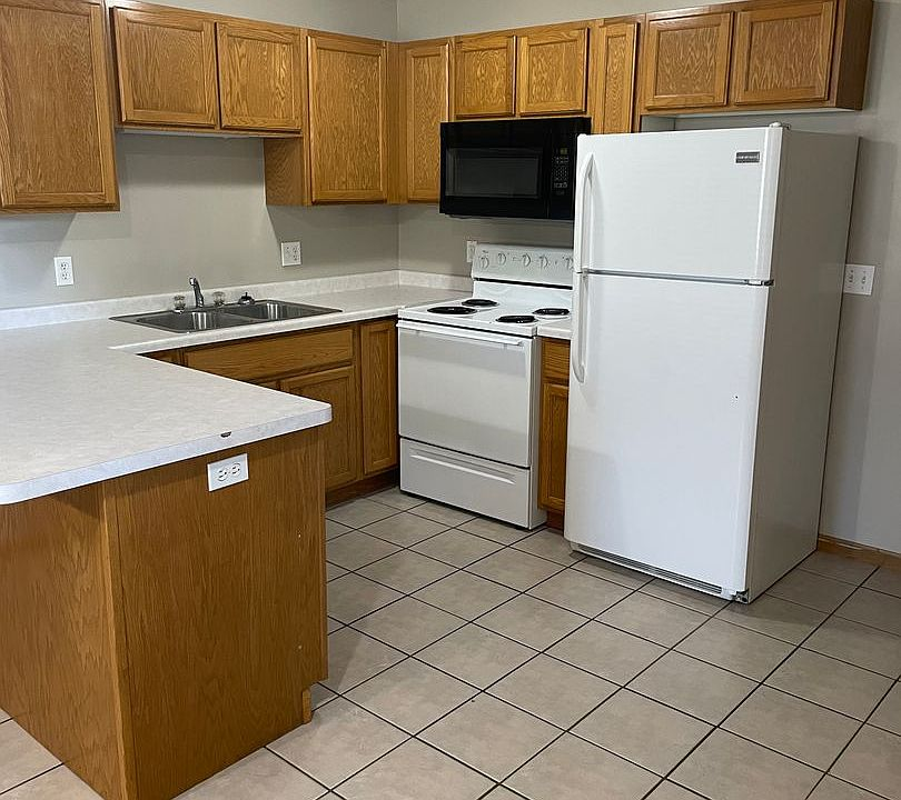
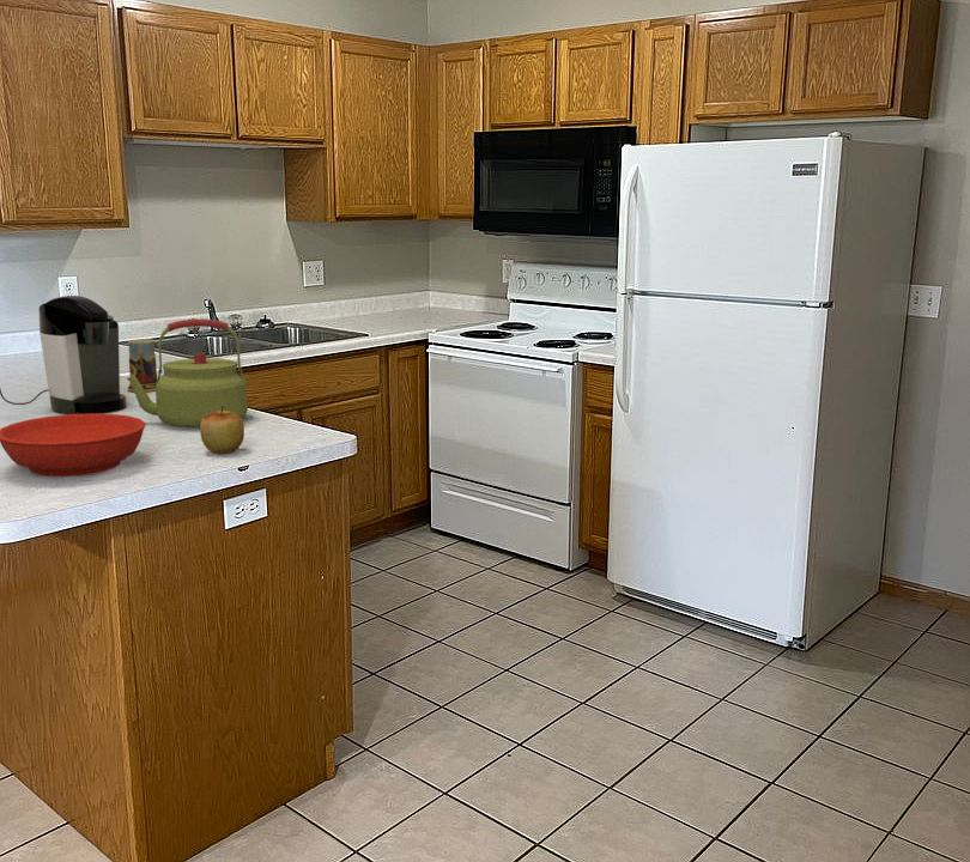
+ coffee maker [0,295,127,414]
+ apple [199,406,245,455]
+ bowl [0,413,147,478]
+ mug [127,338,158,393]
+ kettle [126,318,249,430]
